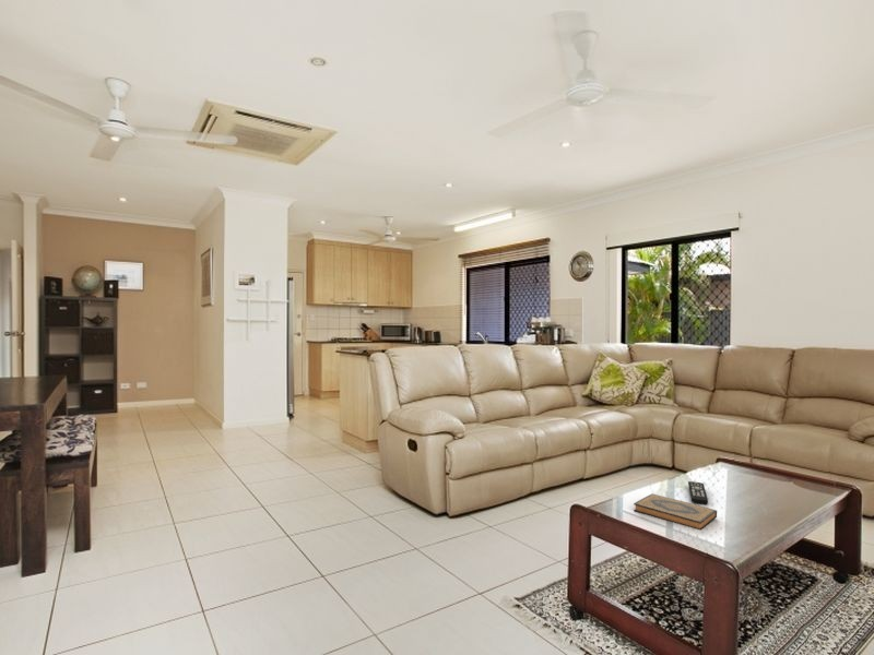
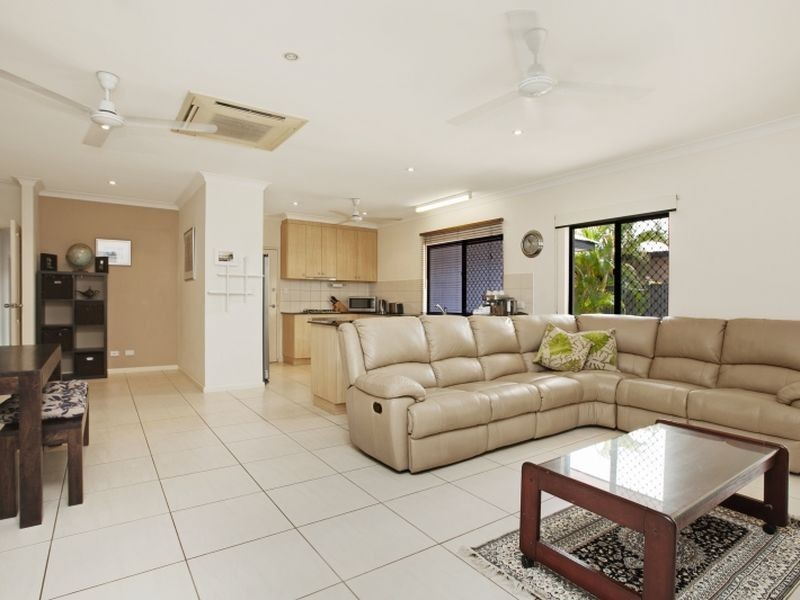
- hardback book [633,492,718,532]
- remote control [687,480,709,505]
